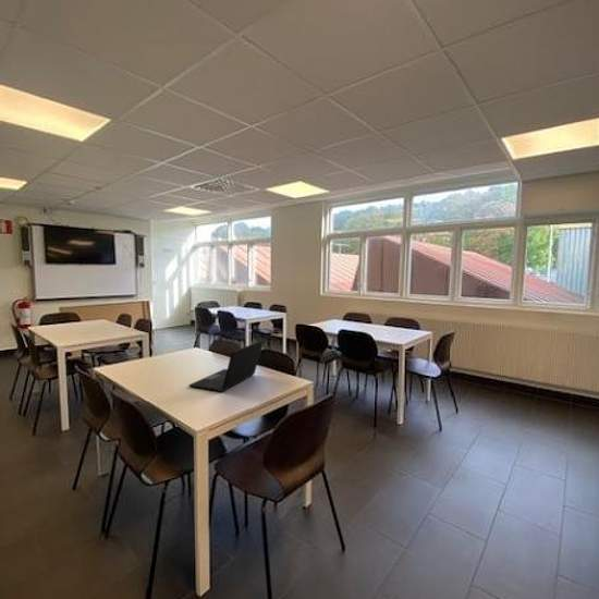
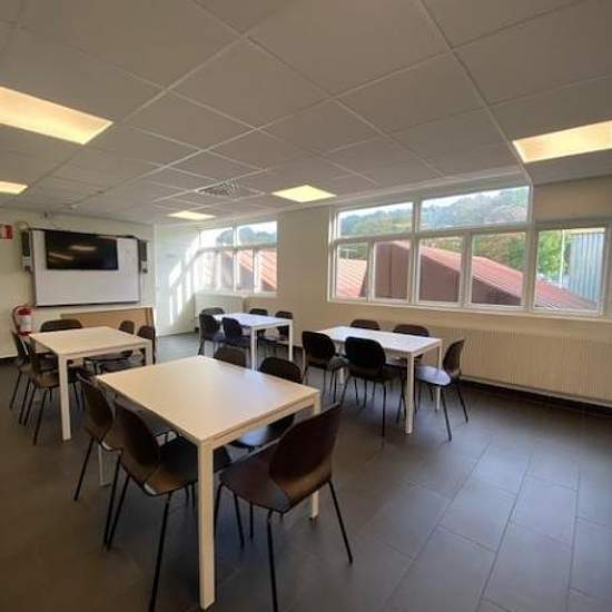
- laptop [187,339,265,393]
